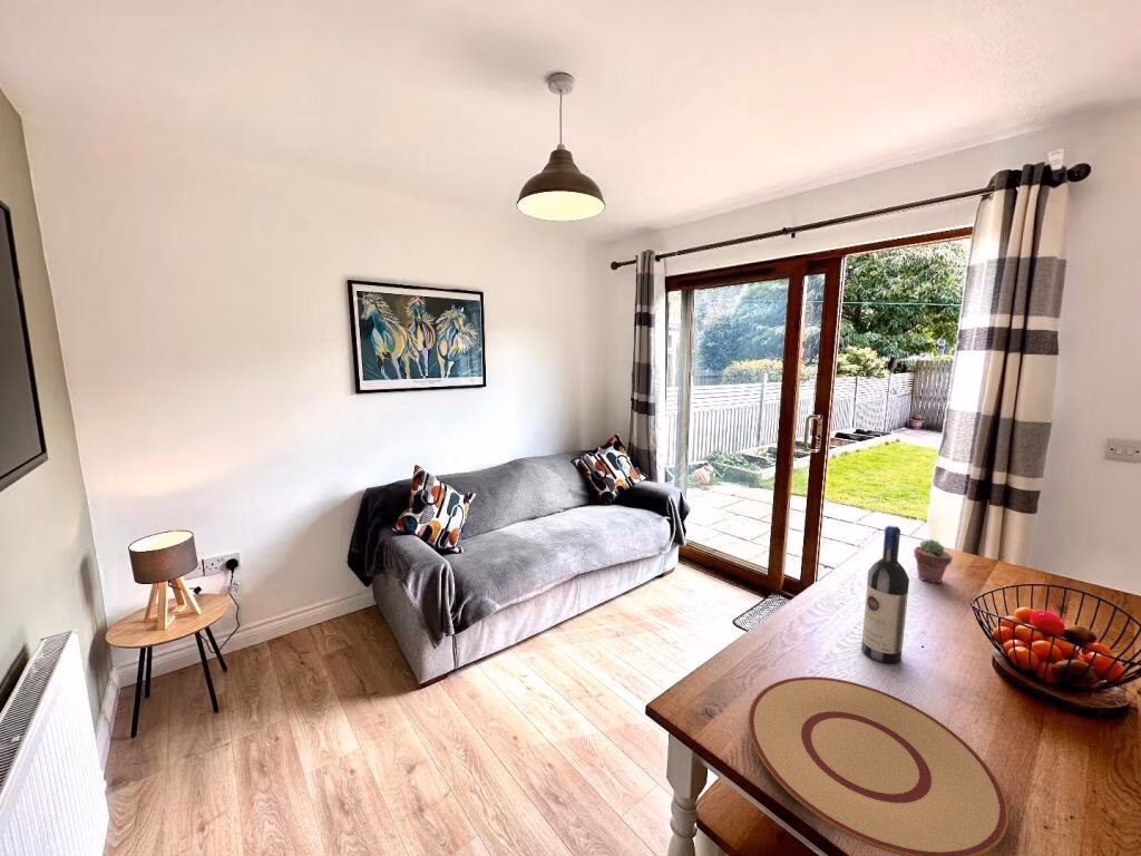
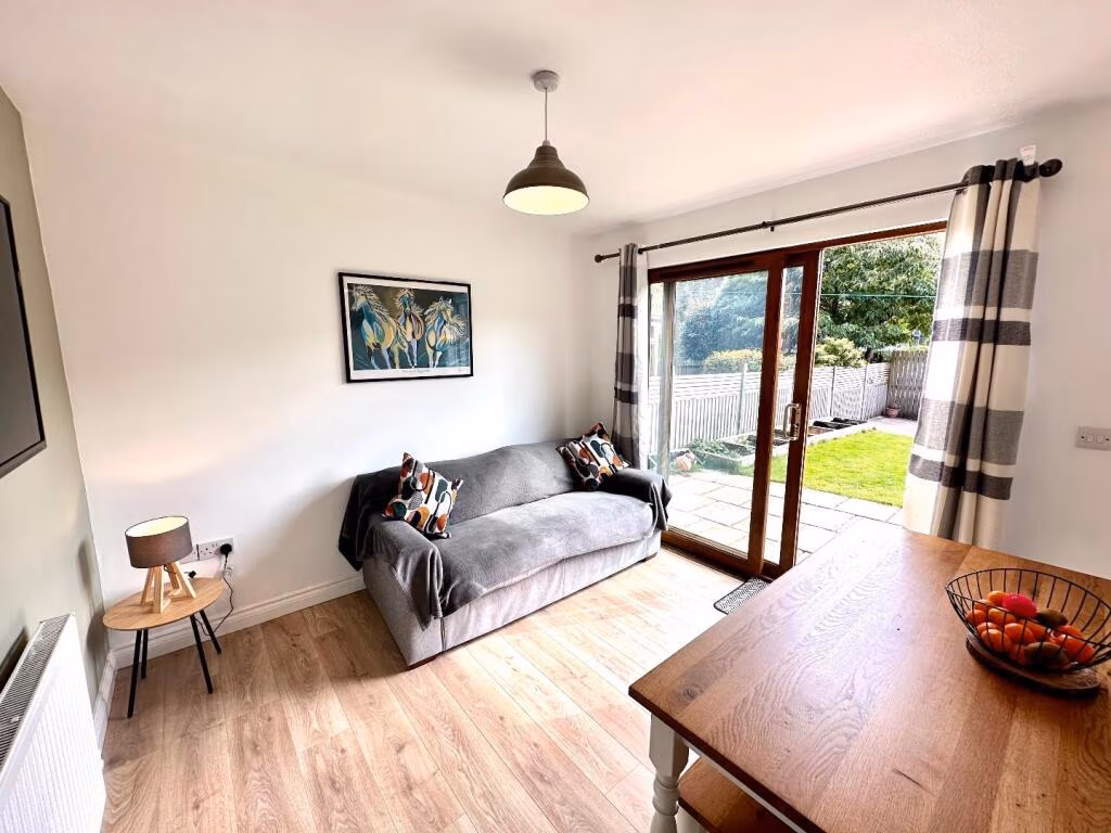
- wine bottle [860,524,910,664]
- potted succulent [913,538,954,584]
- plate [747,675,1010,856]
